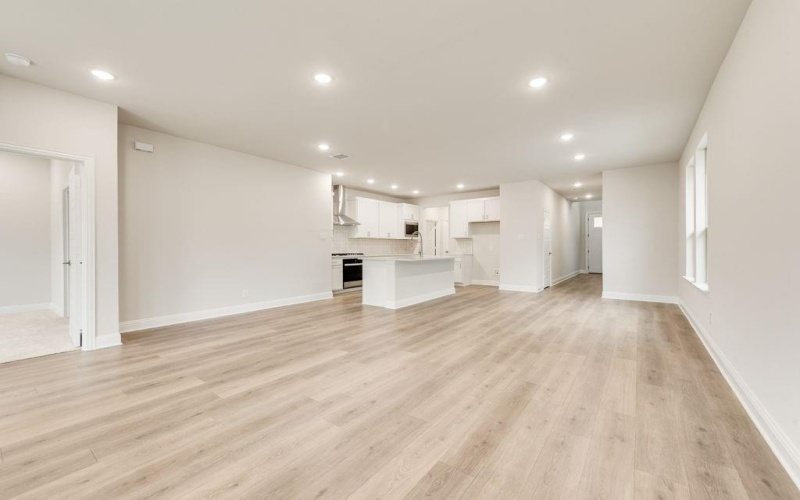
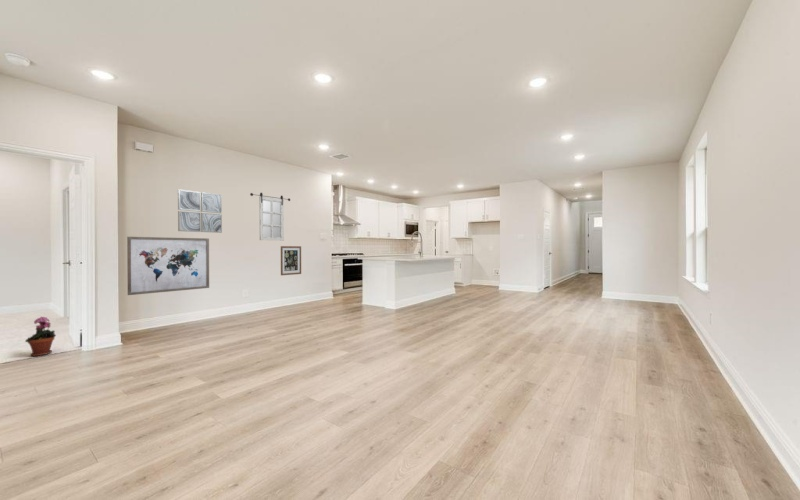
+ wall art [177,188,223,234]
+ potted plant [24,316,57,357]
+ wall art [126,236,210,296]
+ wall art [280,245,302,276]
+ home mirror [249,192,291,242]
